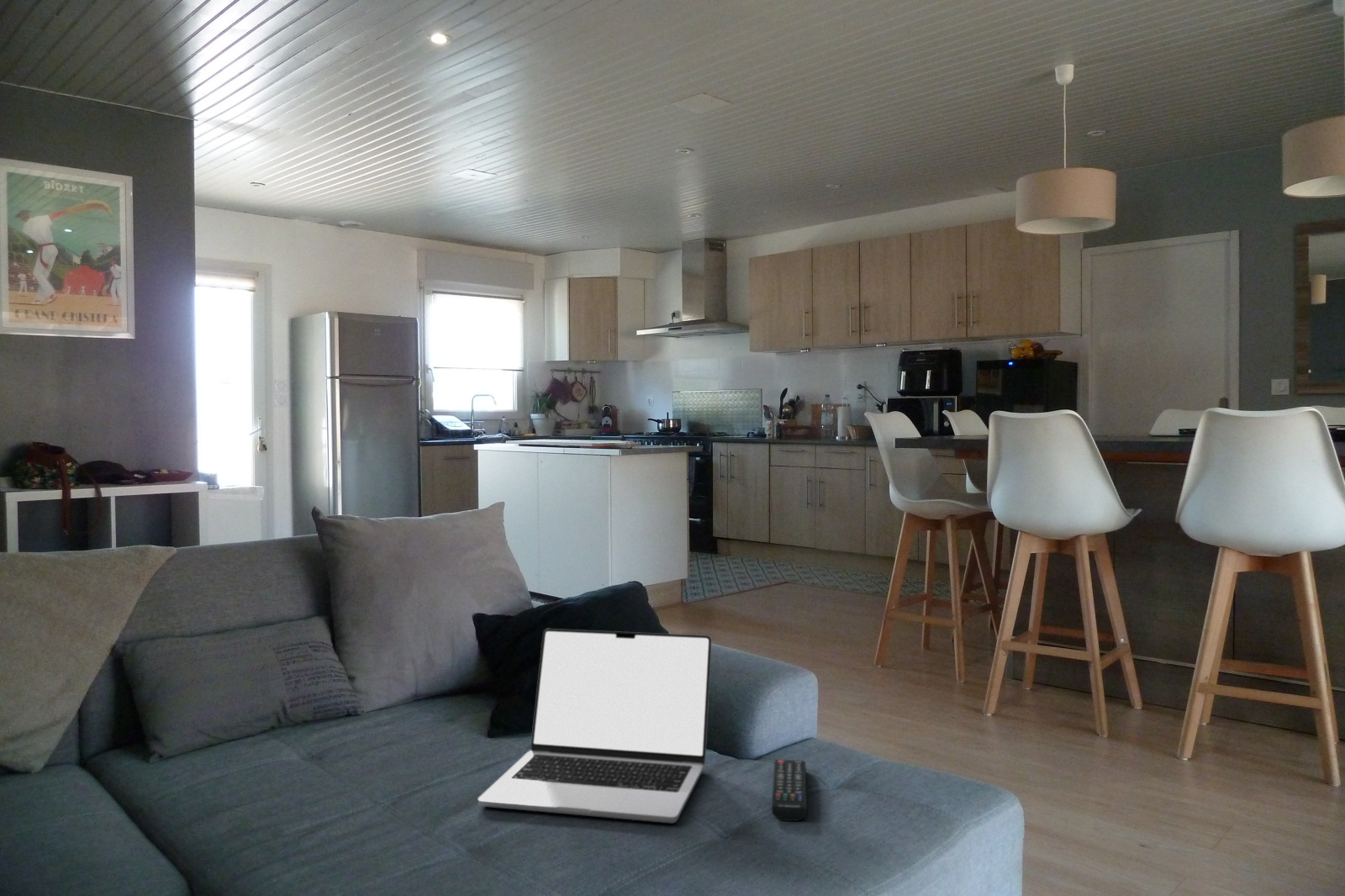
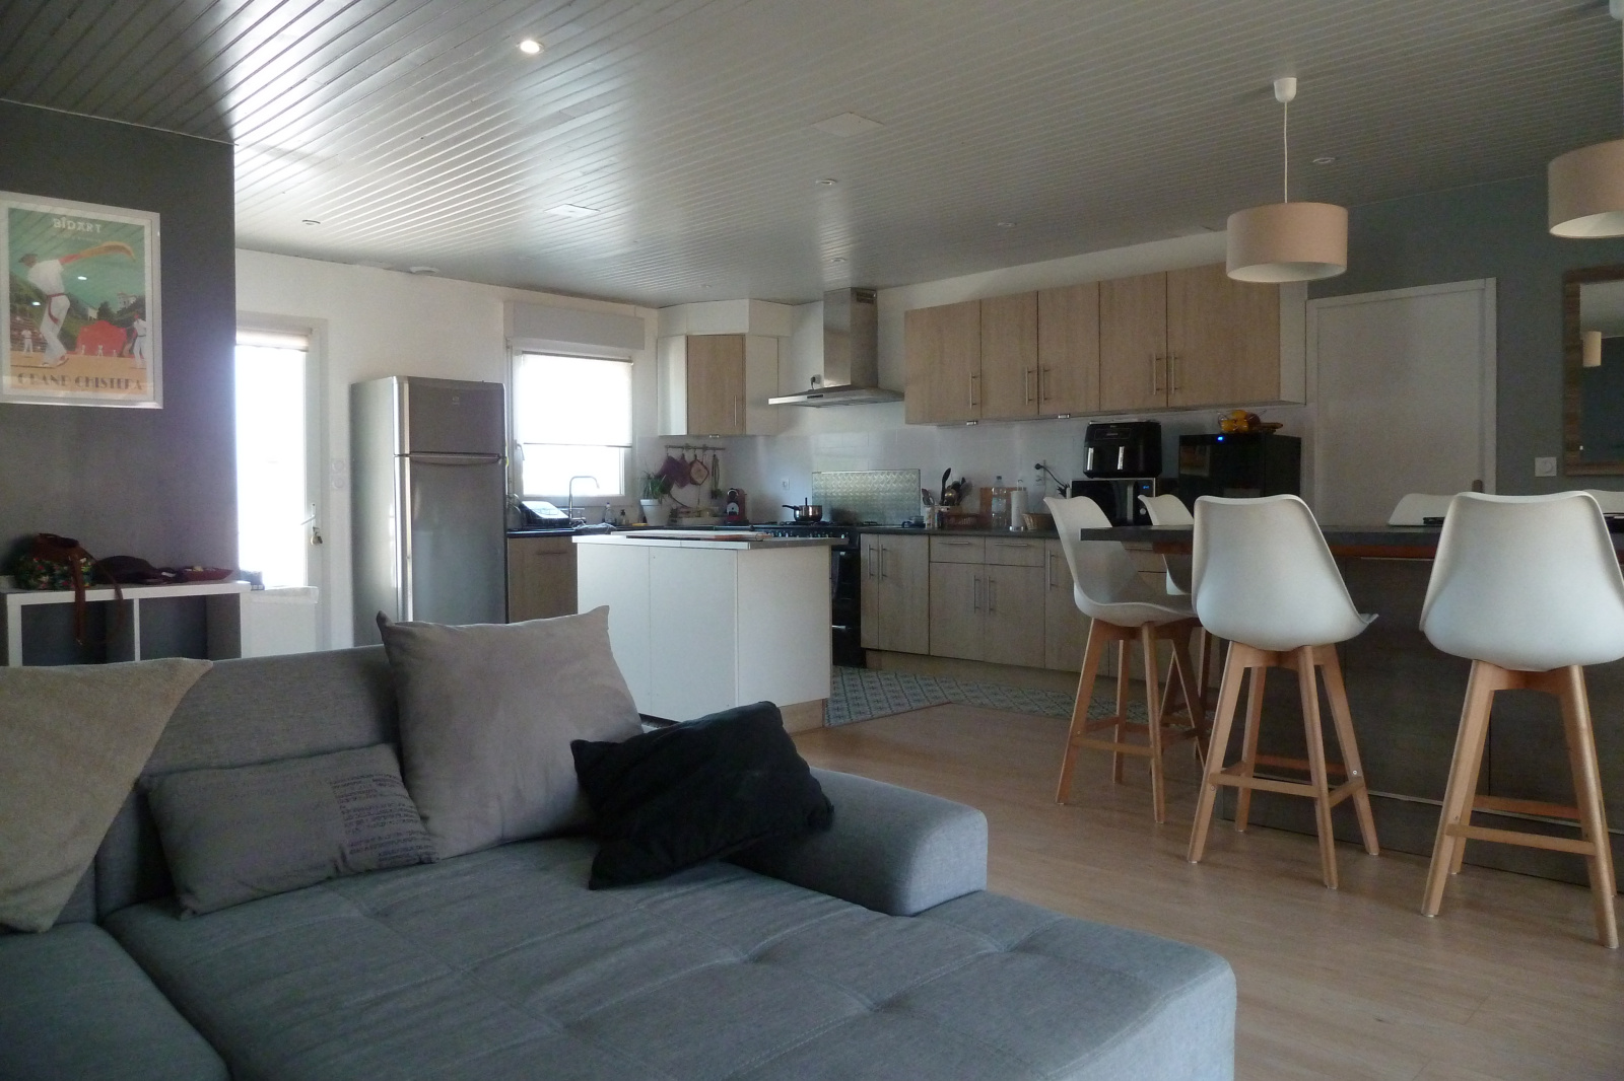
- remote control [771,759,808,822]
- laptop [477,628,712,824]
